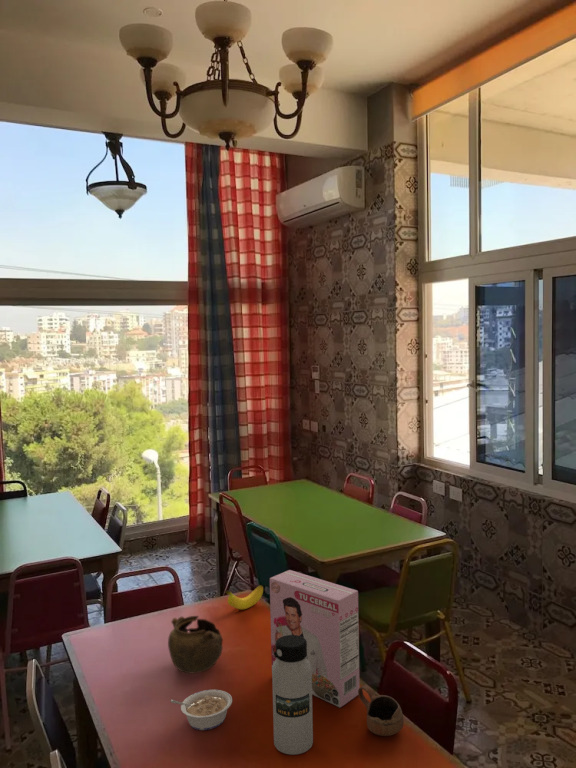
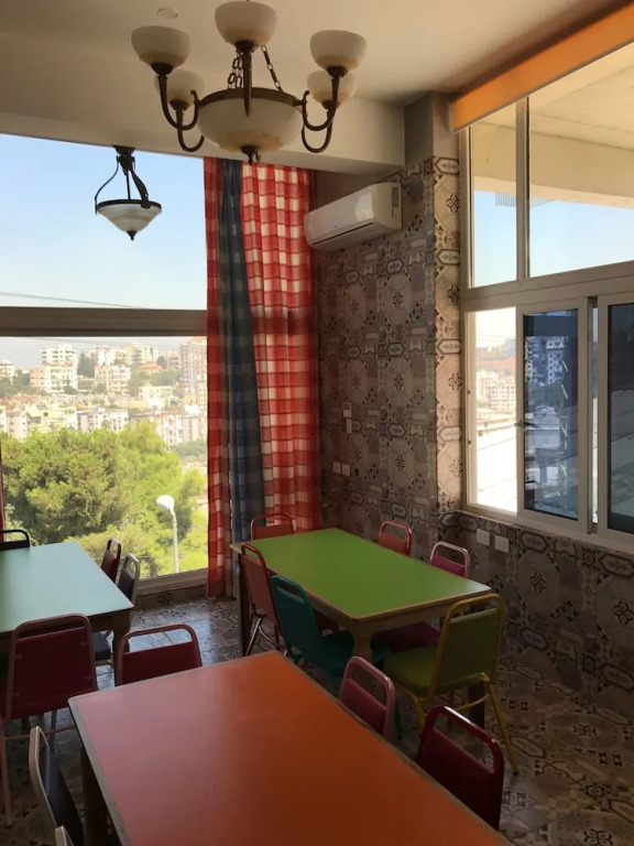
- legume [170,689,233,731]
- cup [358,684,405,737]
- cereal box [269,569,360,708]
- teapot [167,615,224,674]
- water bottle [271,635,314,756]
- banana [224,584,264,610]
